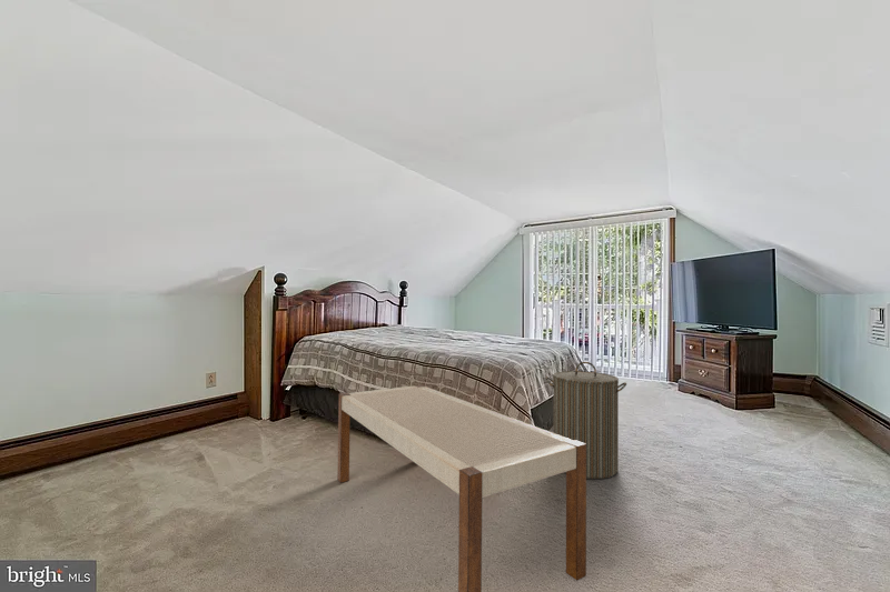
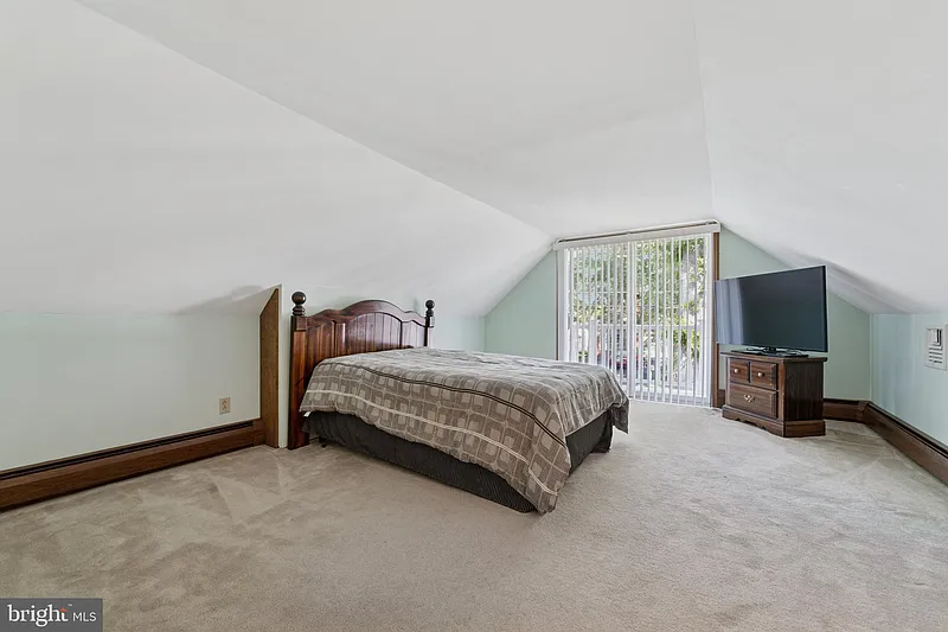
- laundry hamper [544,361,627,480]
- bench [336,383,587,592]
